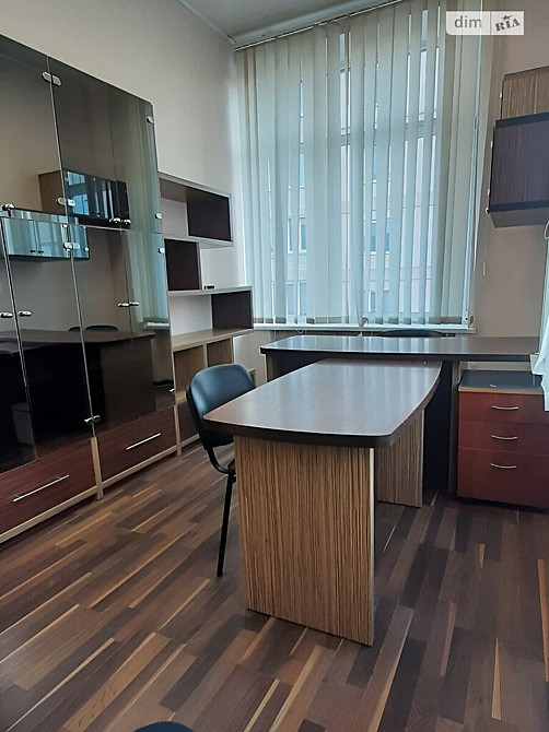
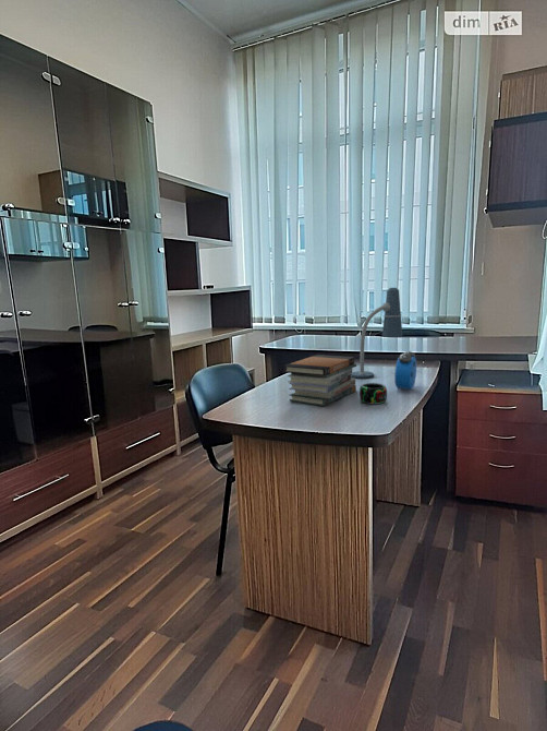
+ mug [358,382,388,405]
+ desk lamp [351,287,403,379]
+ alarm clock [393,350,417,392]
+ book stack [283,353,357,407]
